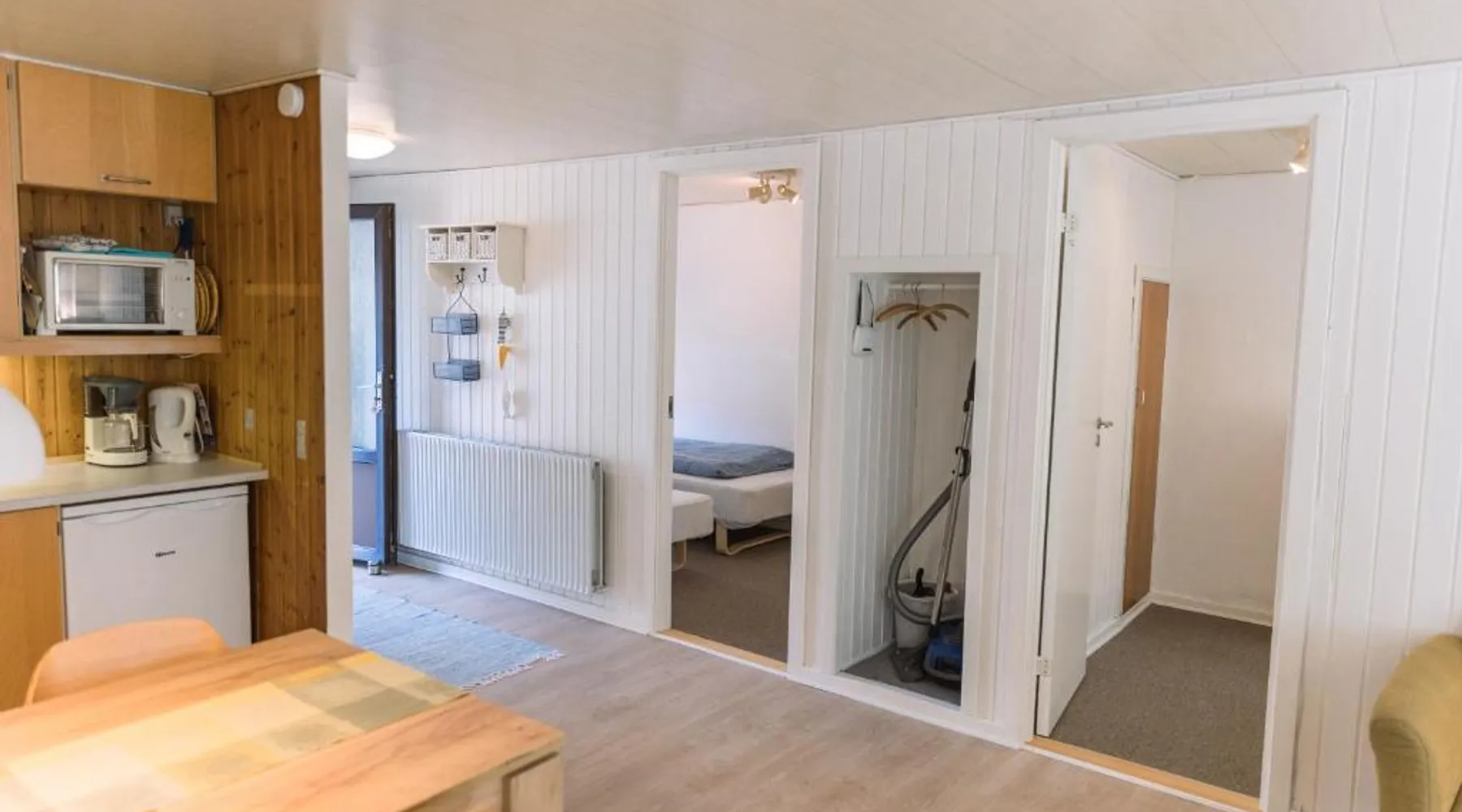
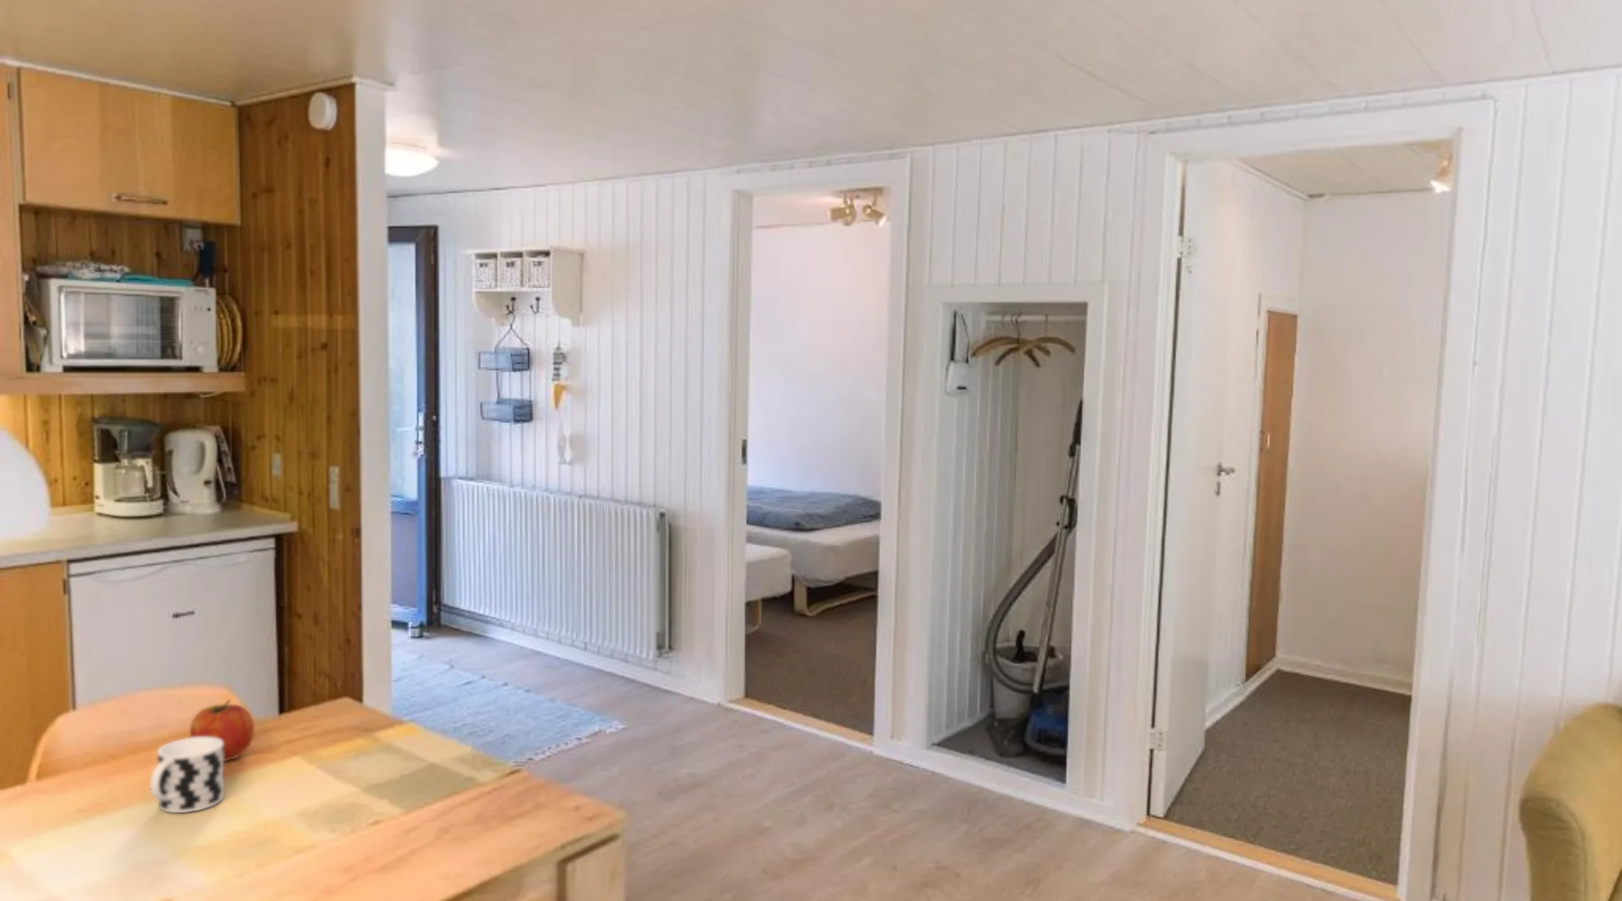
+ cup [150,737,224,813]
+ fruit [190,699,255,762]
